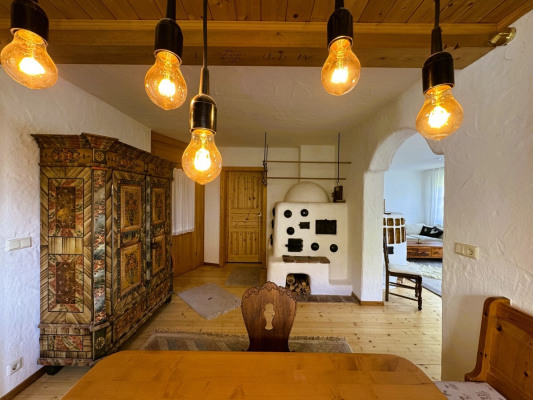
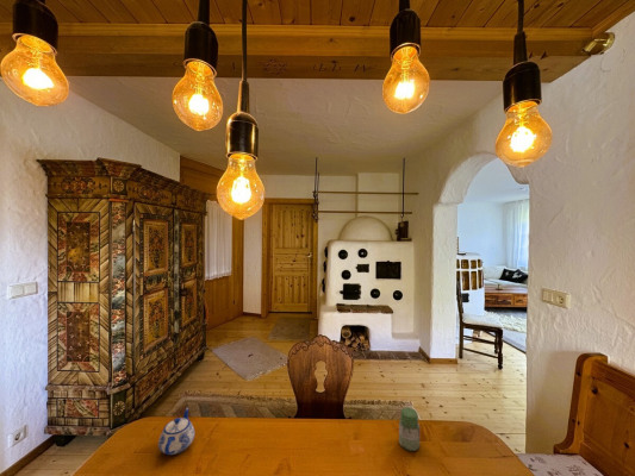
+ teapot [157,406,195,456]
+ jar [398,407,421,452]
